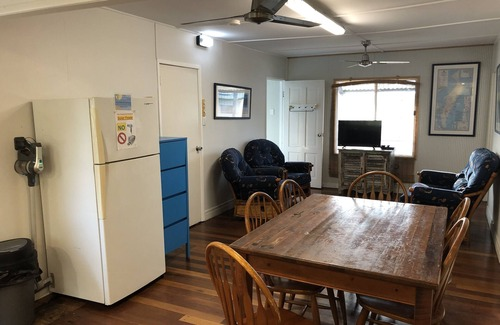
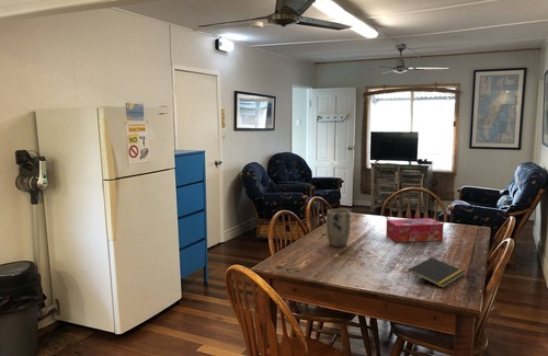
+ tissue box [385,217,444,243]
+ plant pot [326,208,351,248]
+ notepad [407,256,466,289]
